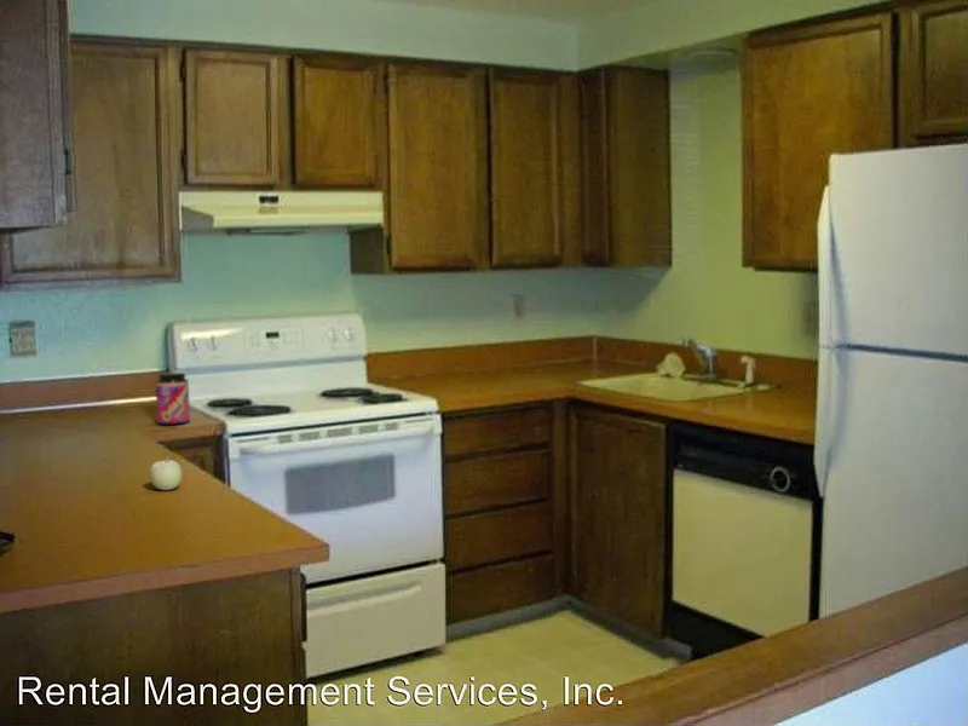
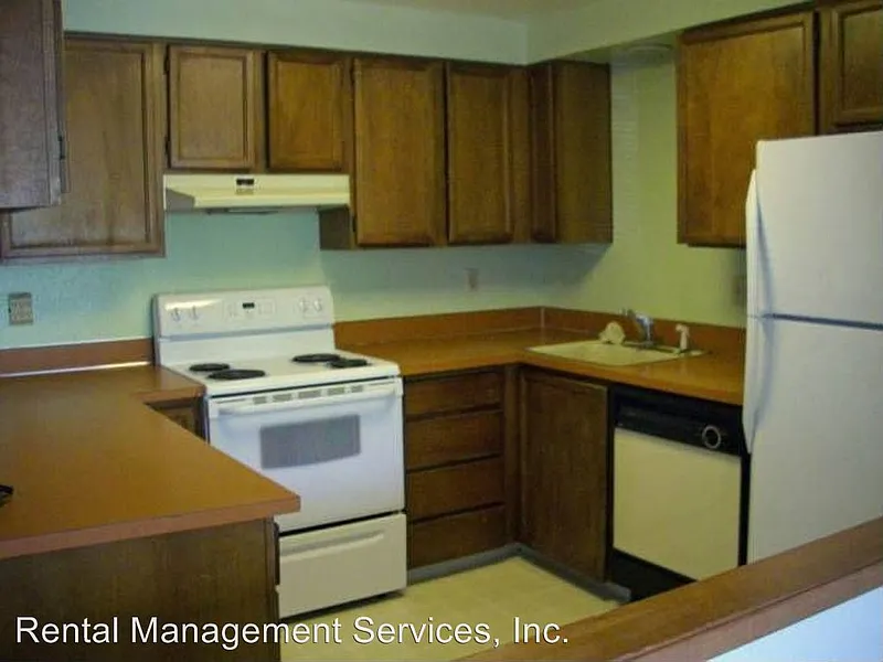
- fruit [148,455,183,491]
- jar [155,371,191,426]
